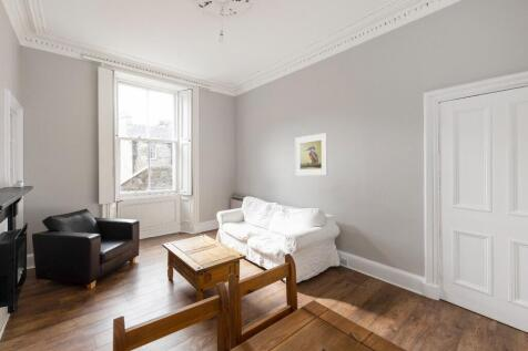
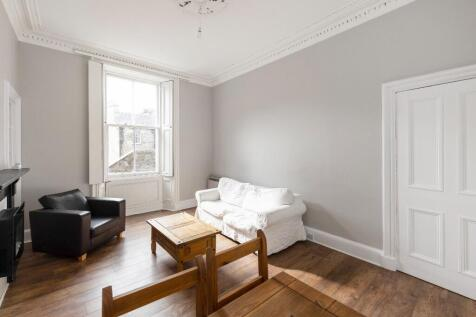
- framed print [294,132,328,176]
